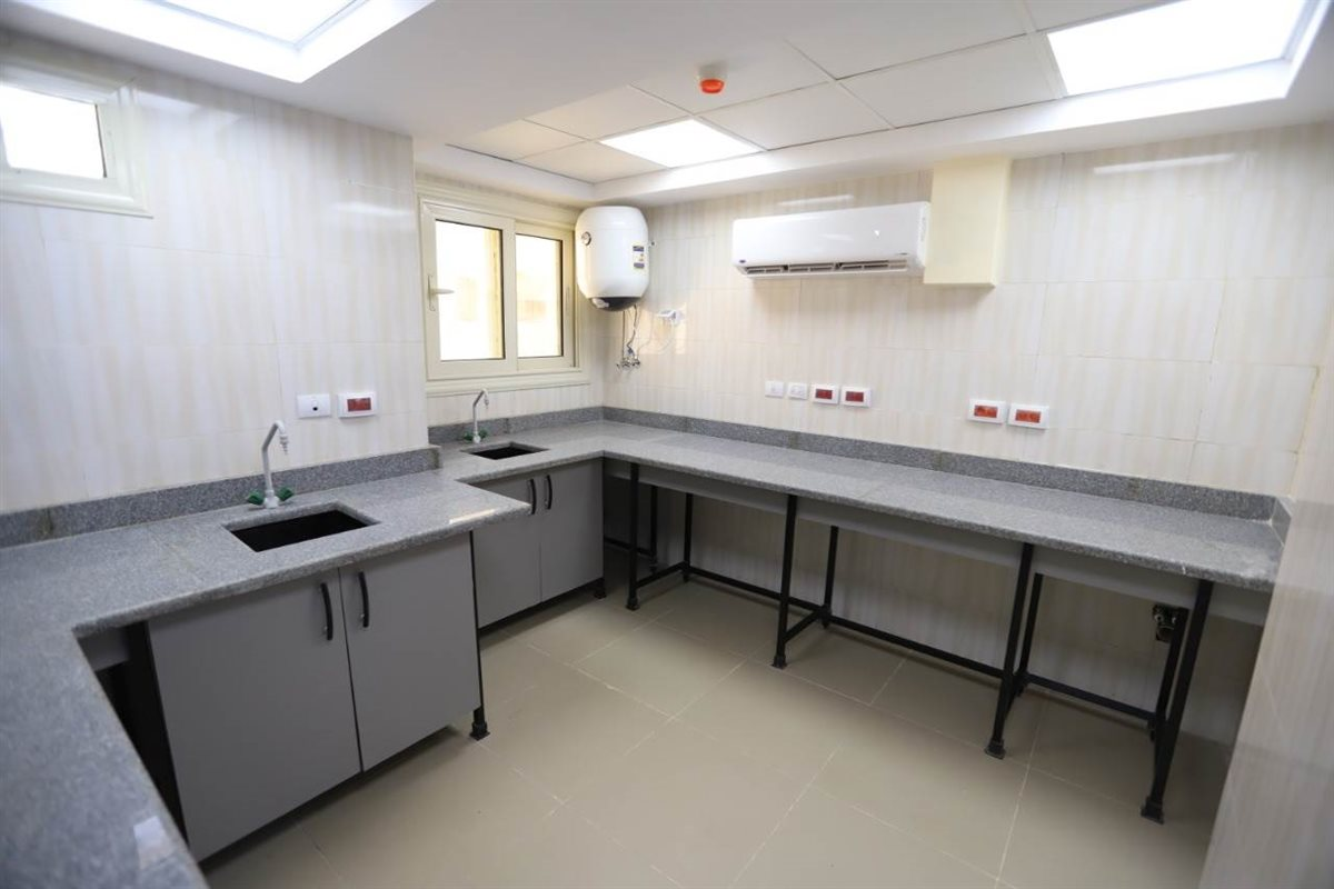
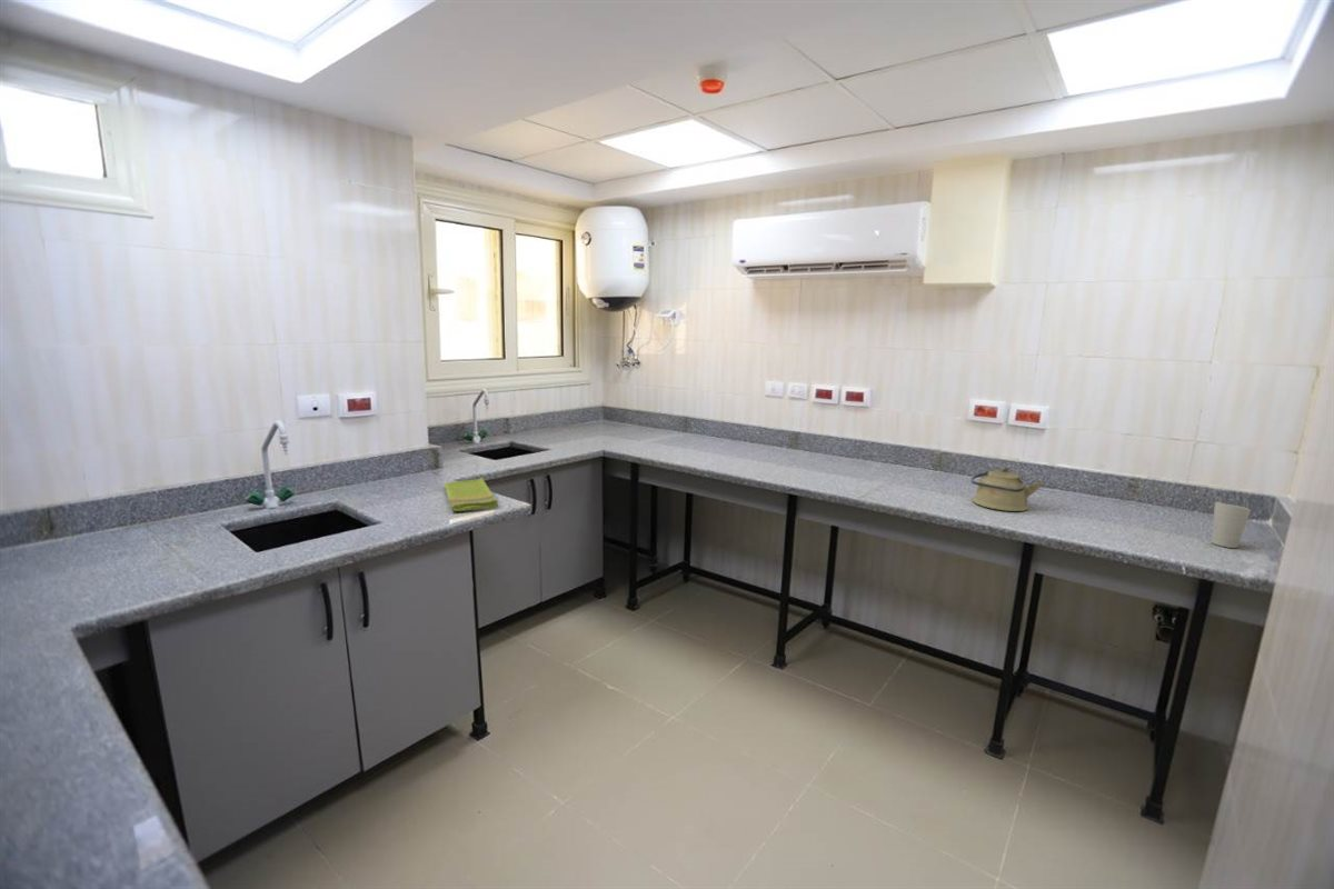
+ dish towel [444,477,499,512]
+ kettle [970,466,1045,512]
+ cup [1211,501,1252,549]
